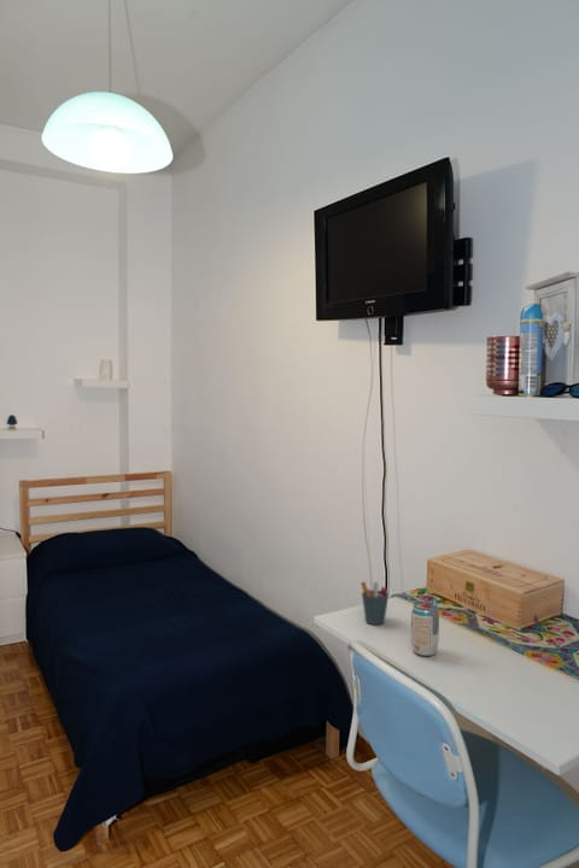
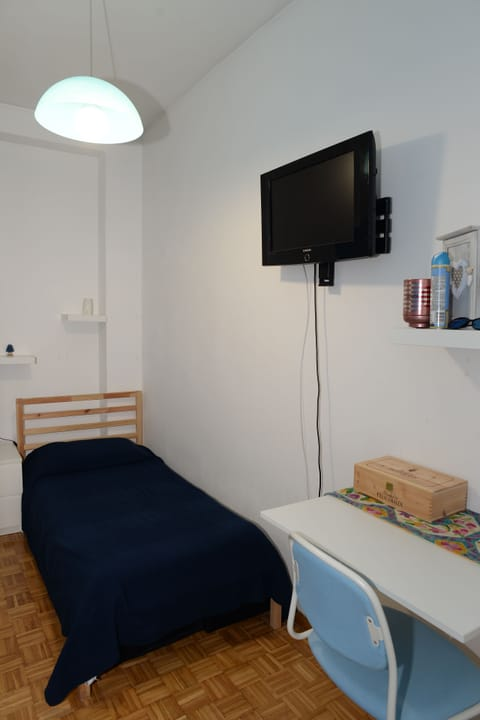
- beverage can [410,597,440,657]
- pen holder [359,581,390,626]
